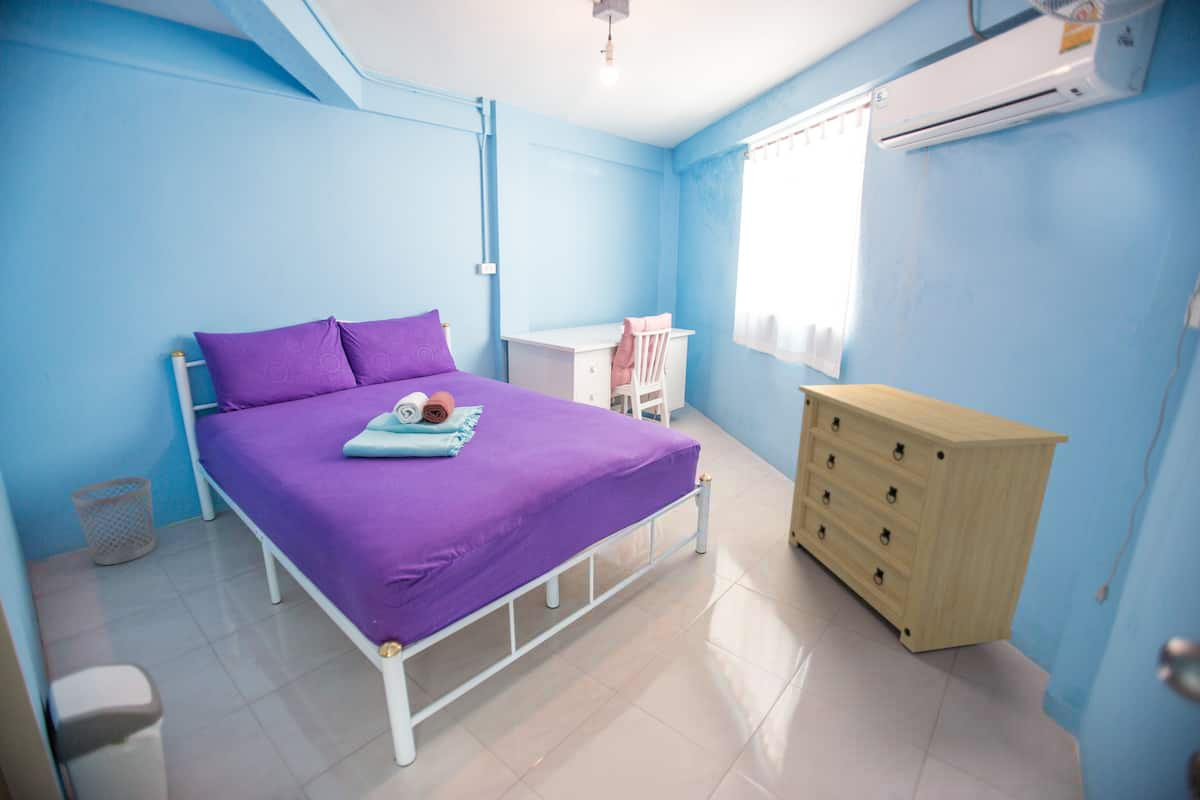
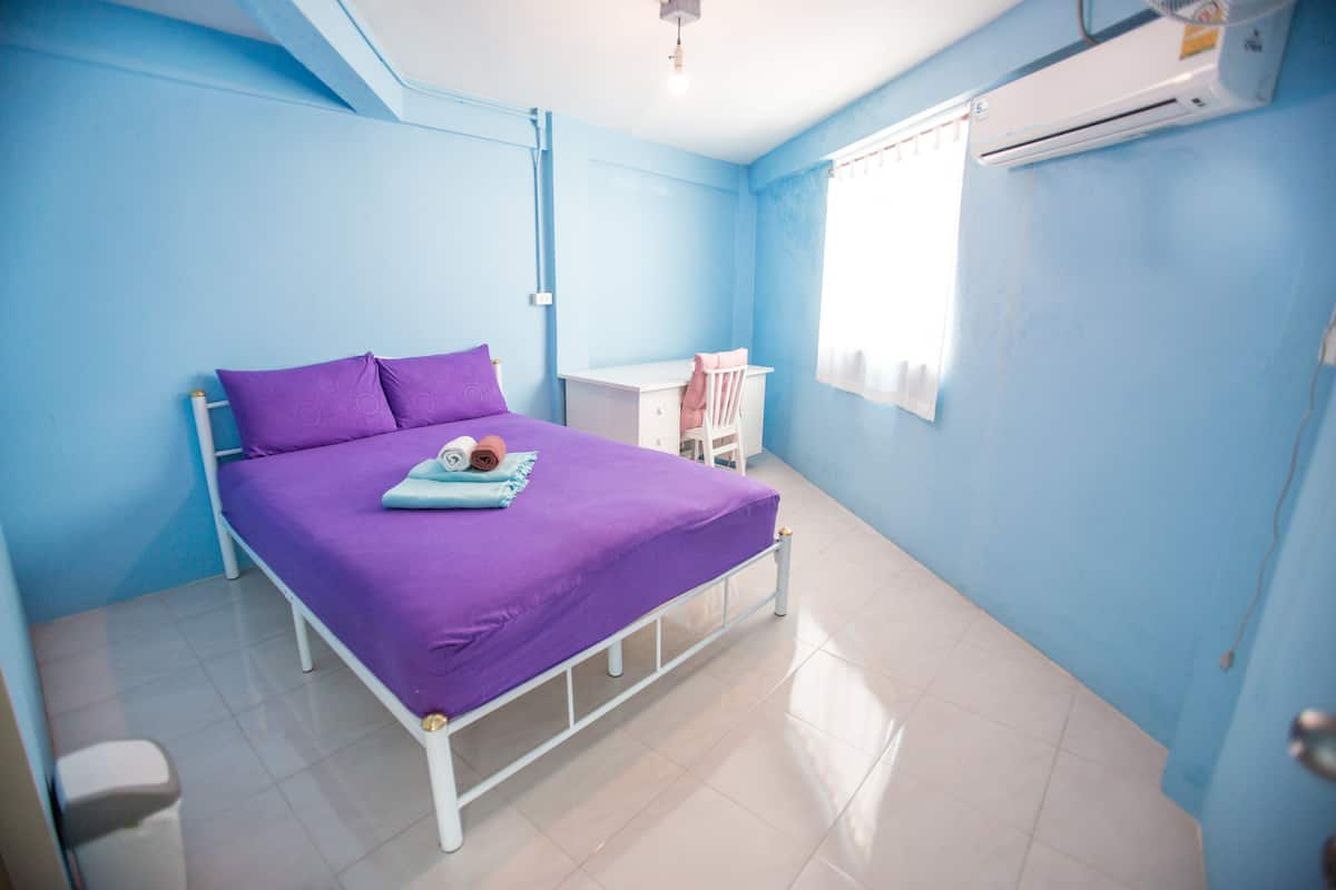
- wastebasket [70,476,156,566]
- dresser [787,383,1070,654]
